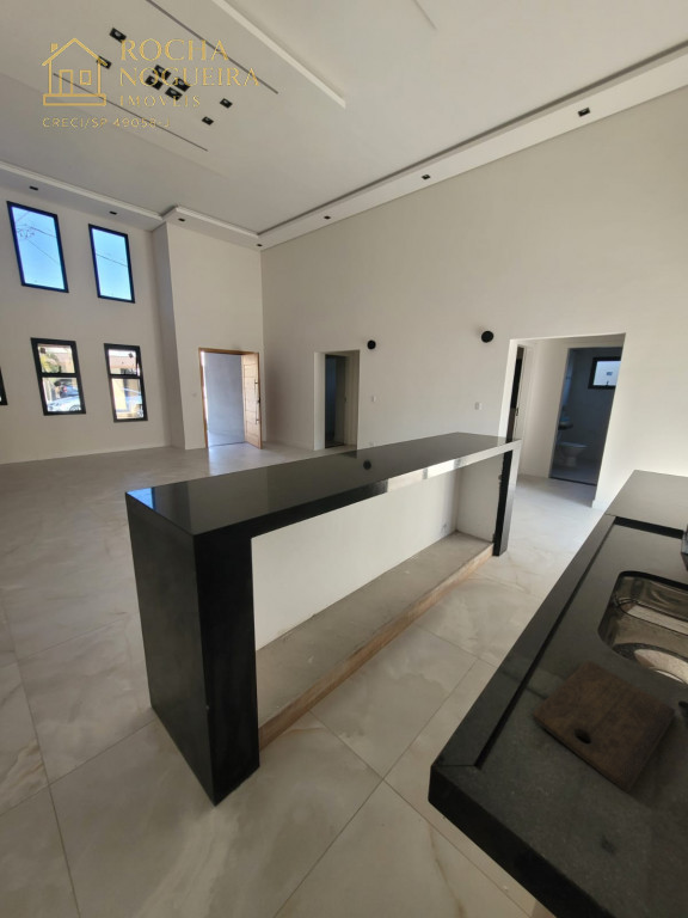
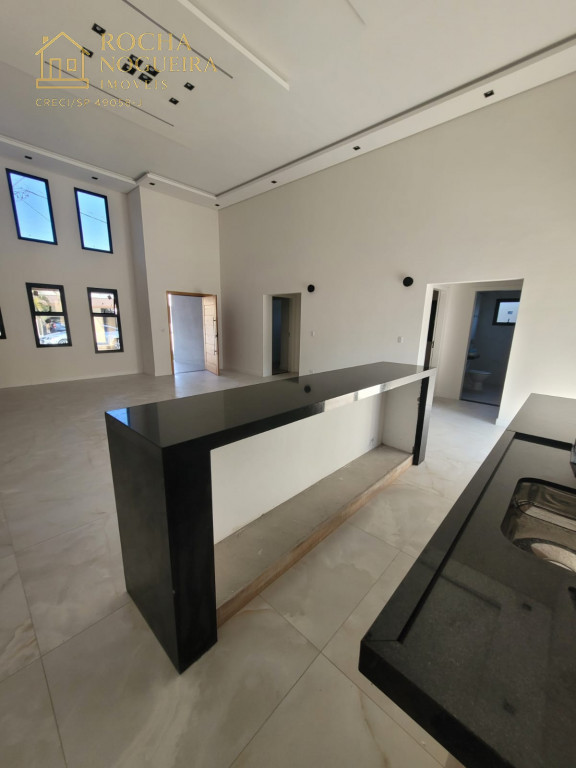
- cutting board [532,659,676,794]
